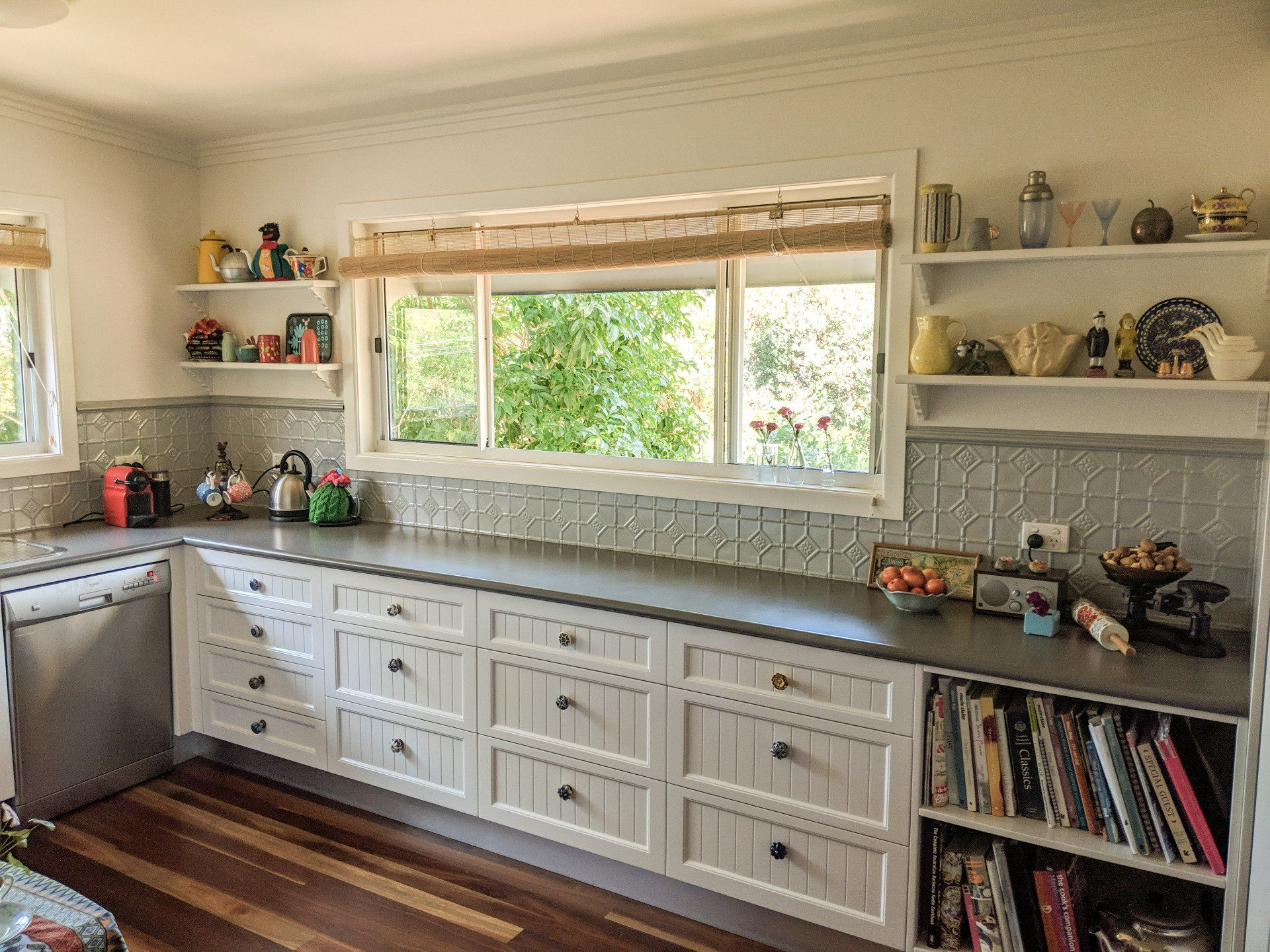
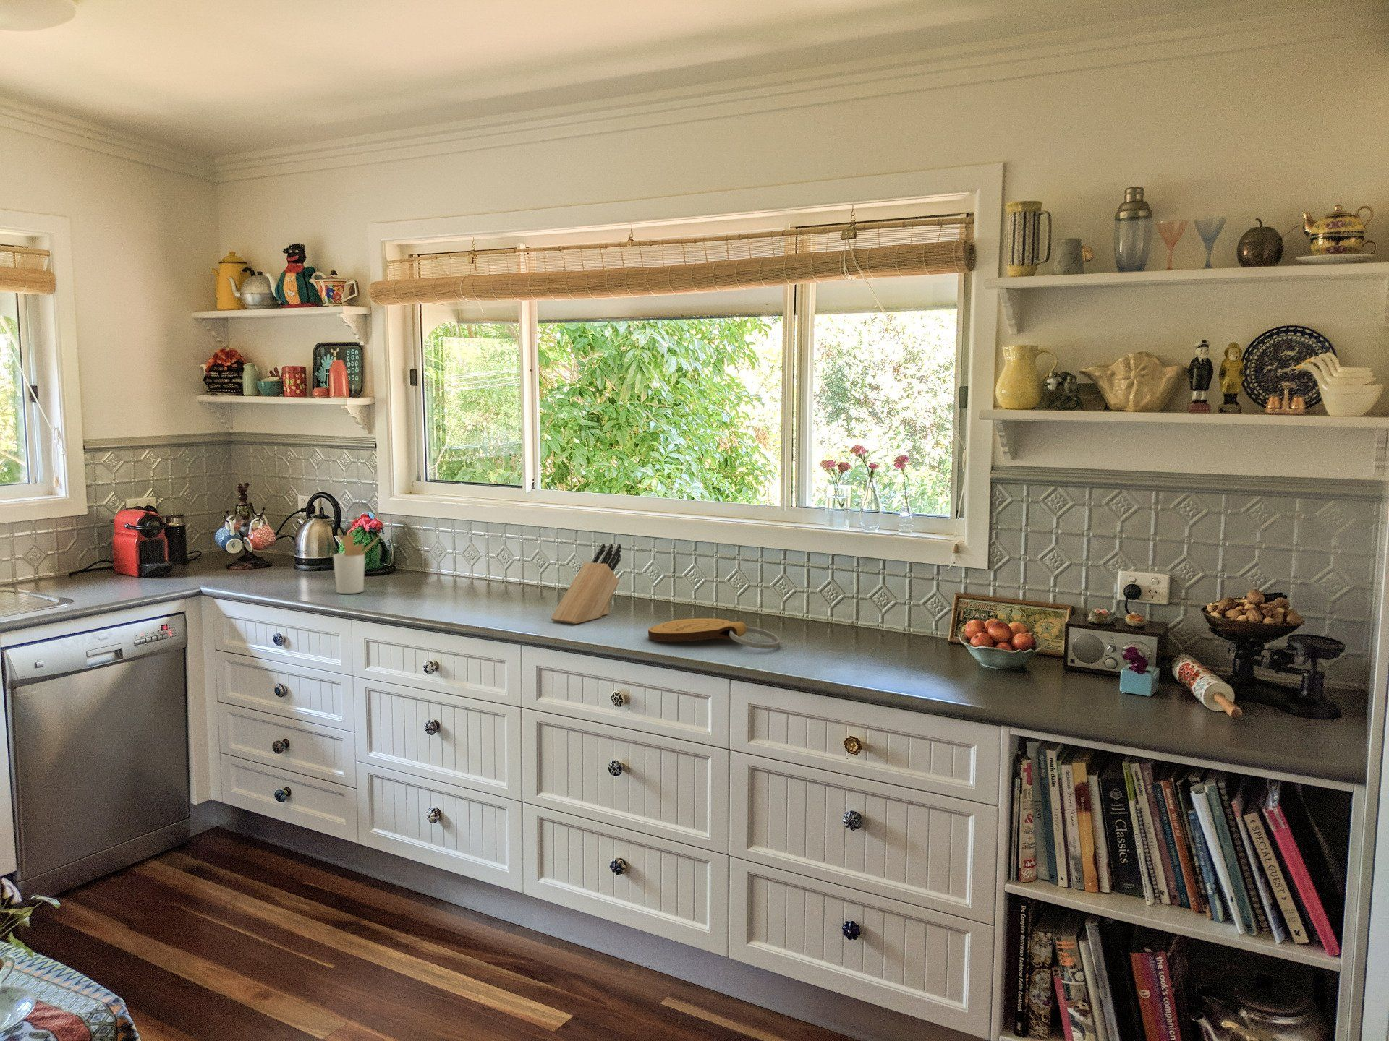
+ utensil holder [332,534,380,594]
+ key chain [647,618,781,650]
+ knife block [550,542,621,624]
